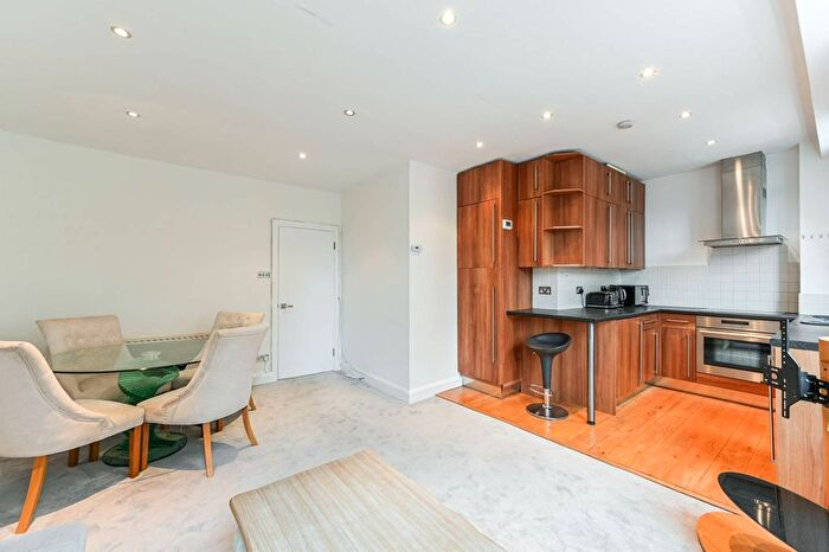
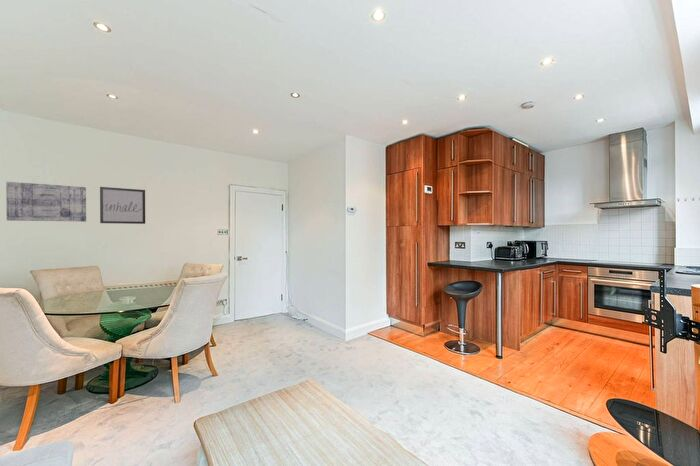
+ wall art [99,186,146,225]
+ wall art [5,181,87,223]
